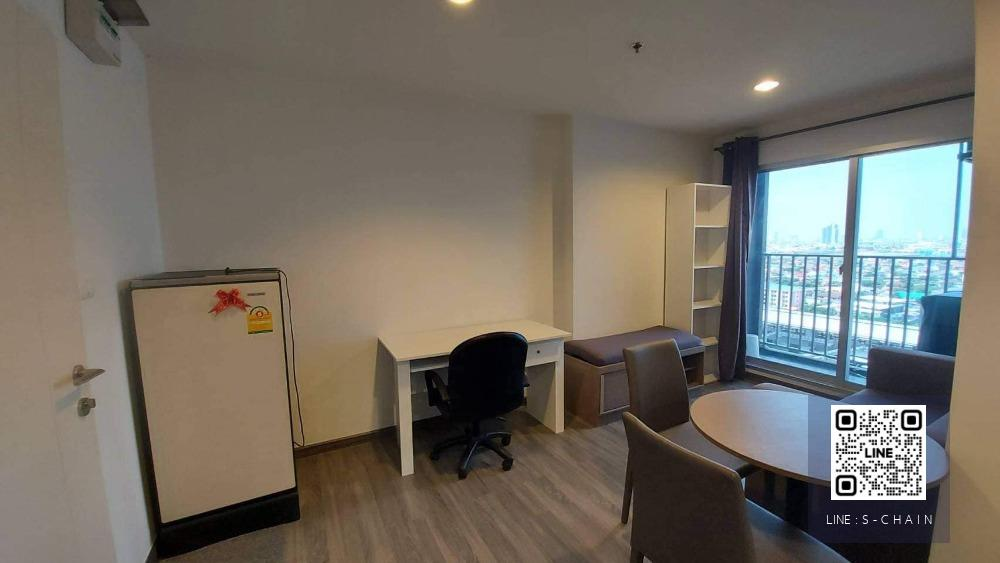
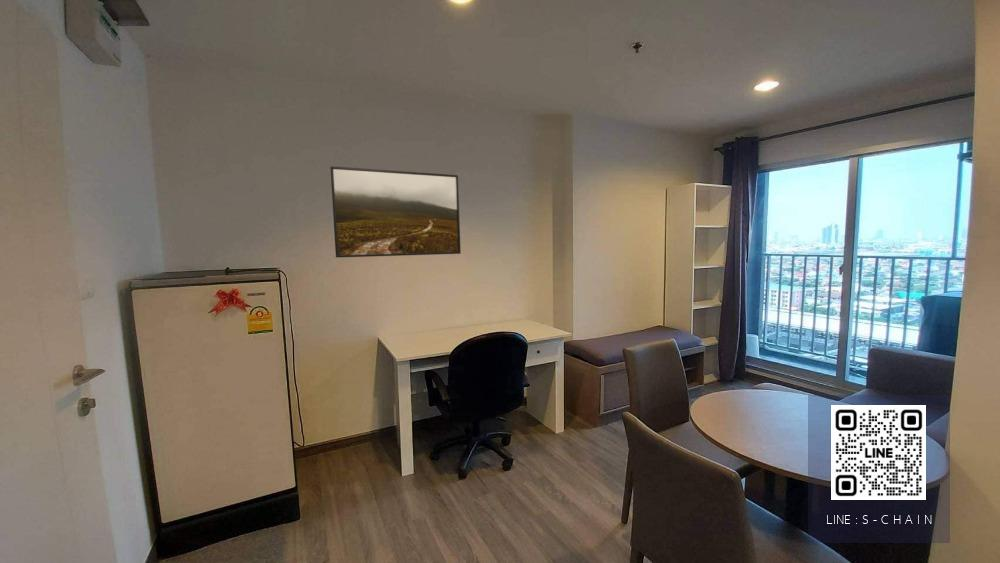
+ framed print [329,165,462,259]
